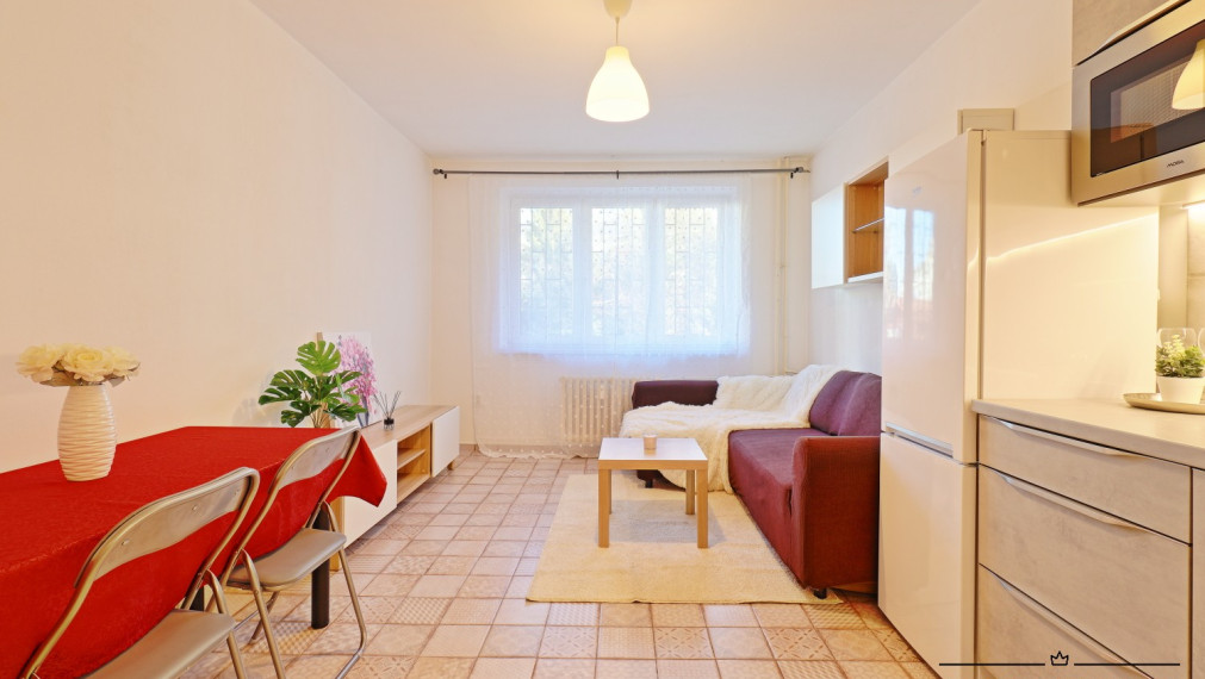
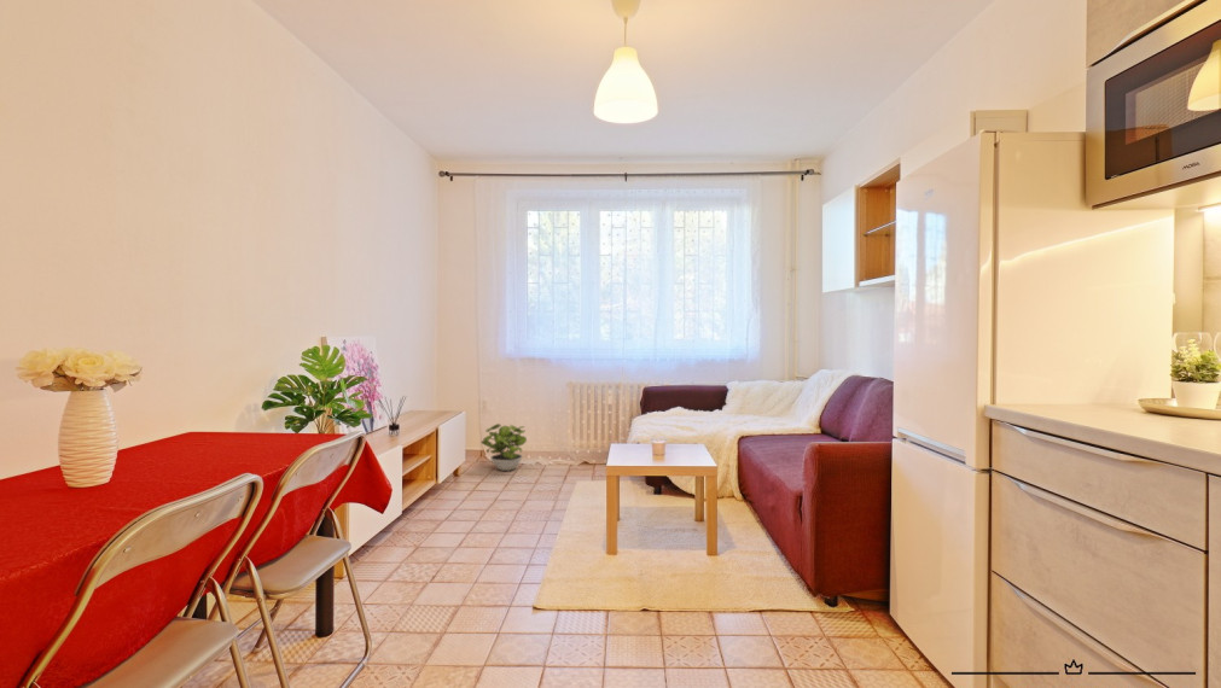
+ potted plant [479,422,528,472]
